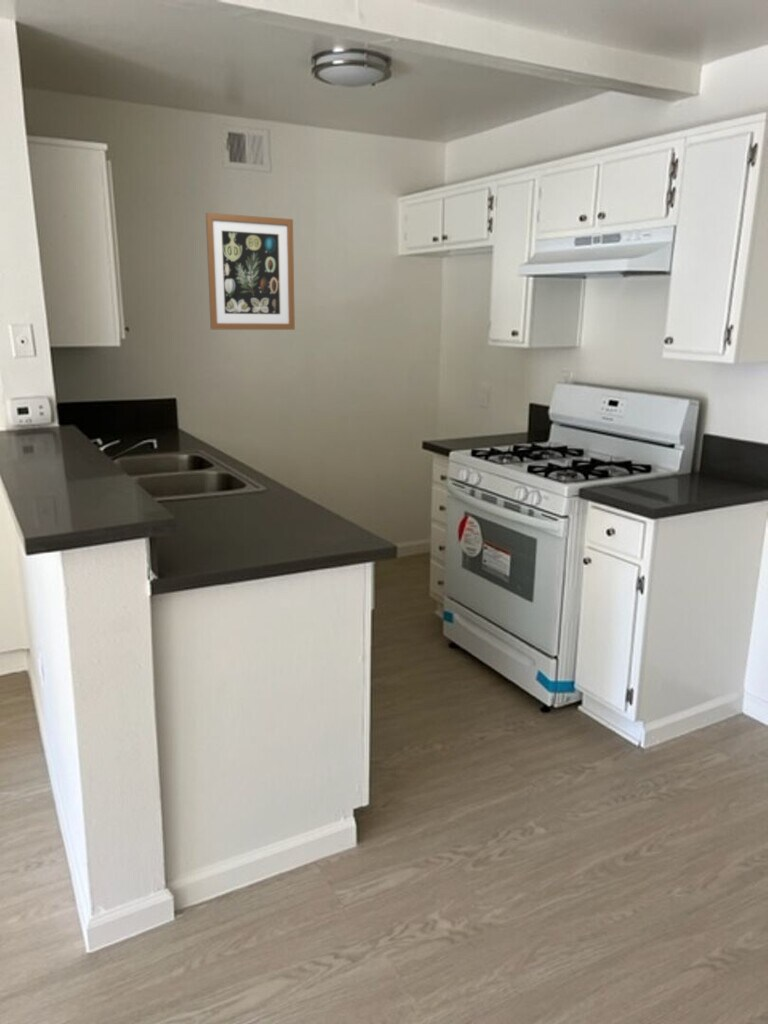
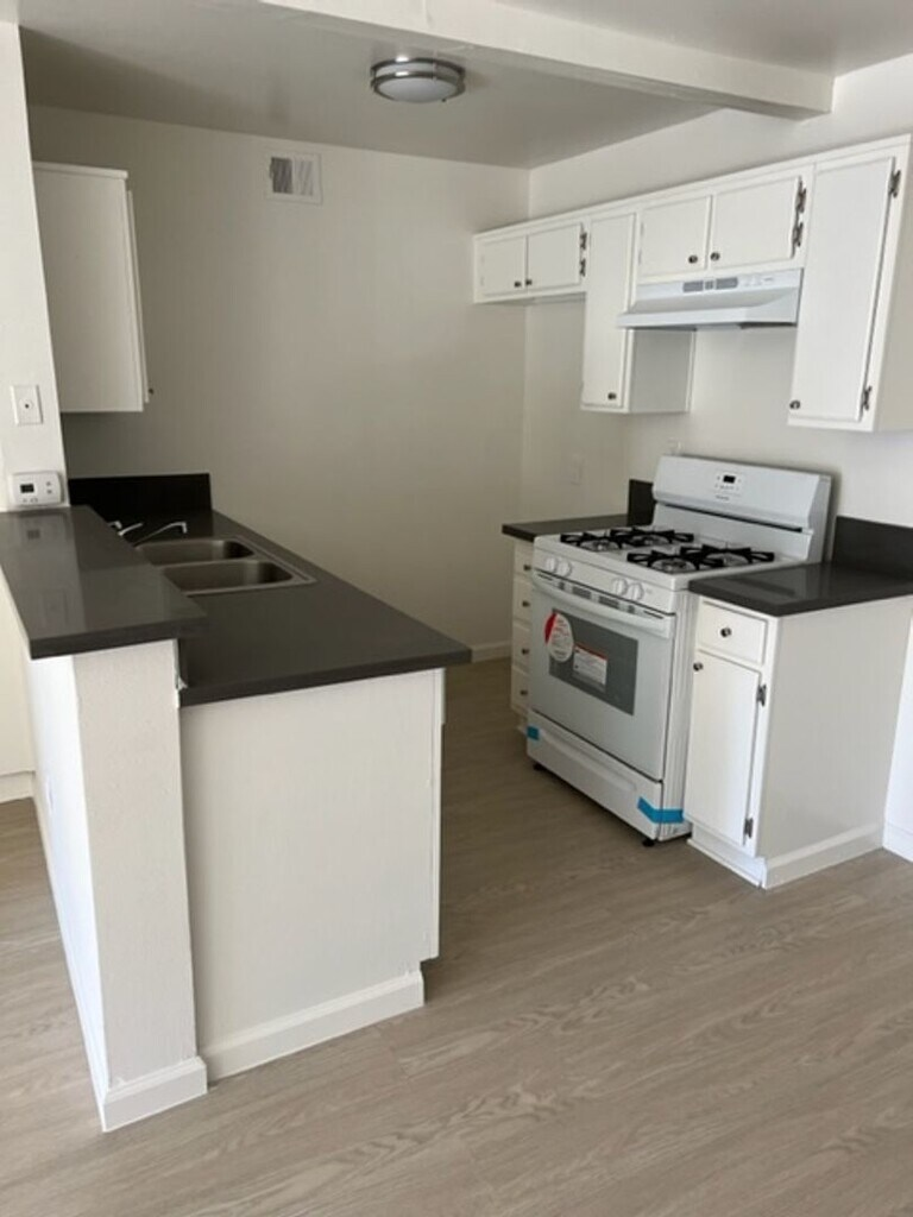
- wall art [205,212,296,331]
